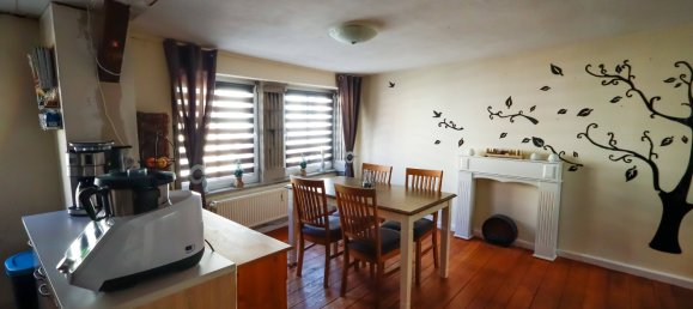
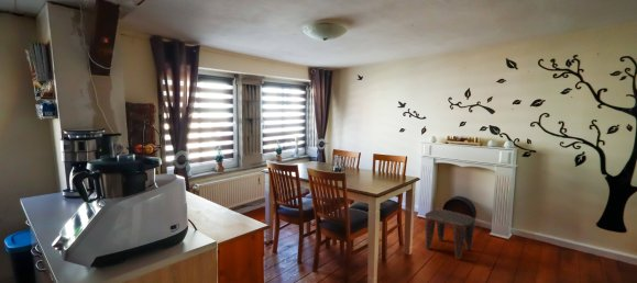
+ stool [424,208,476,260]
